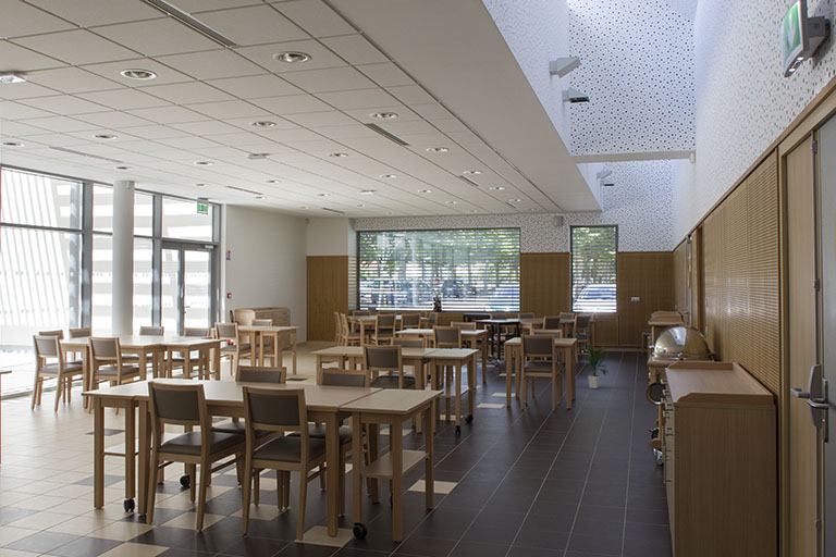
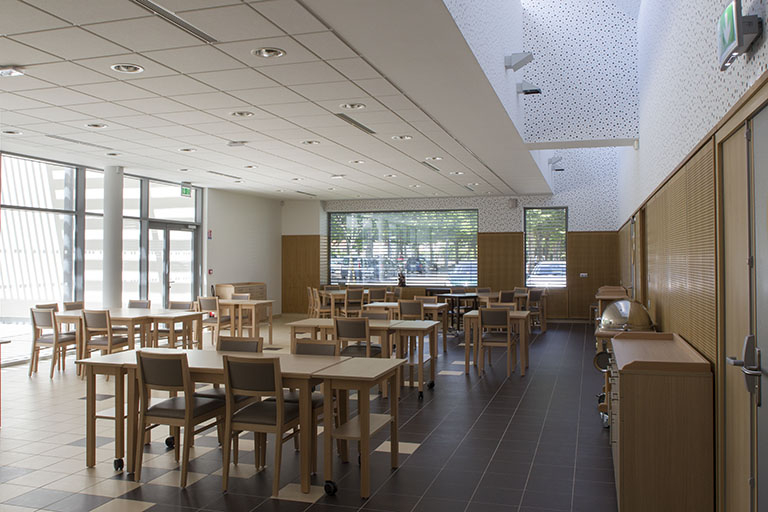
- indoor plant [578,343,610,389]
